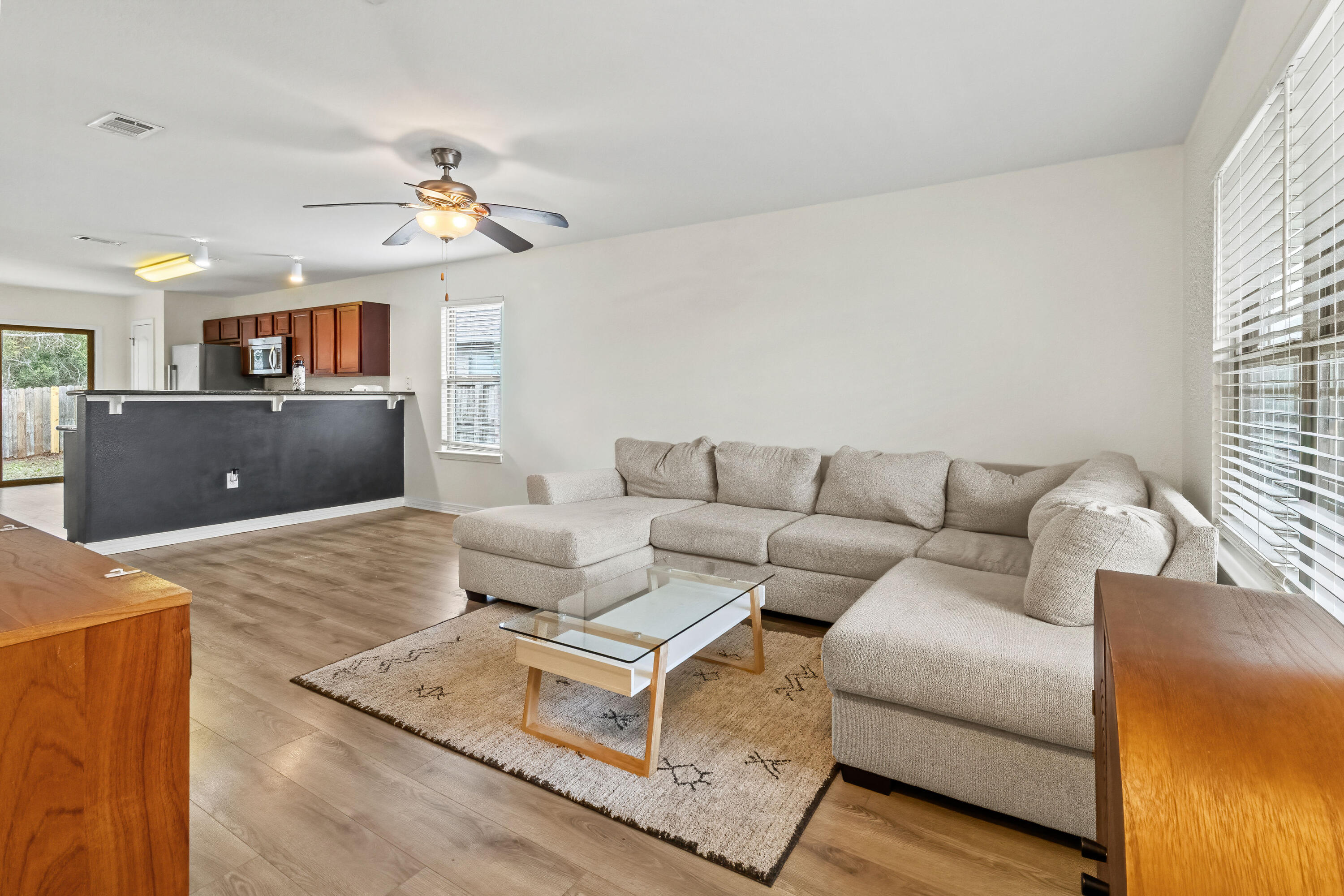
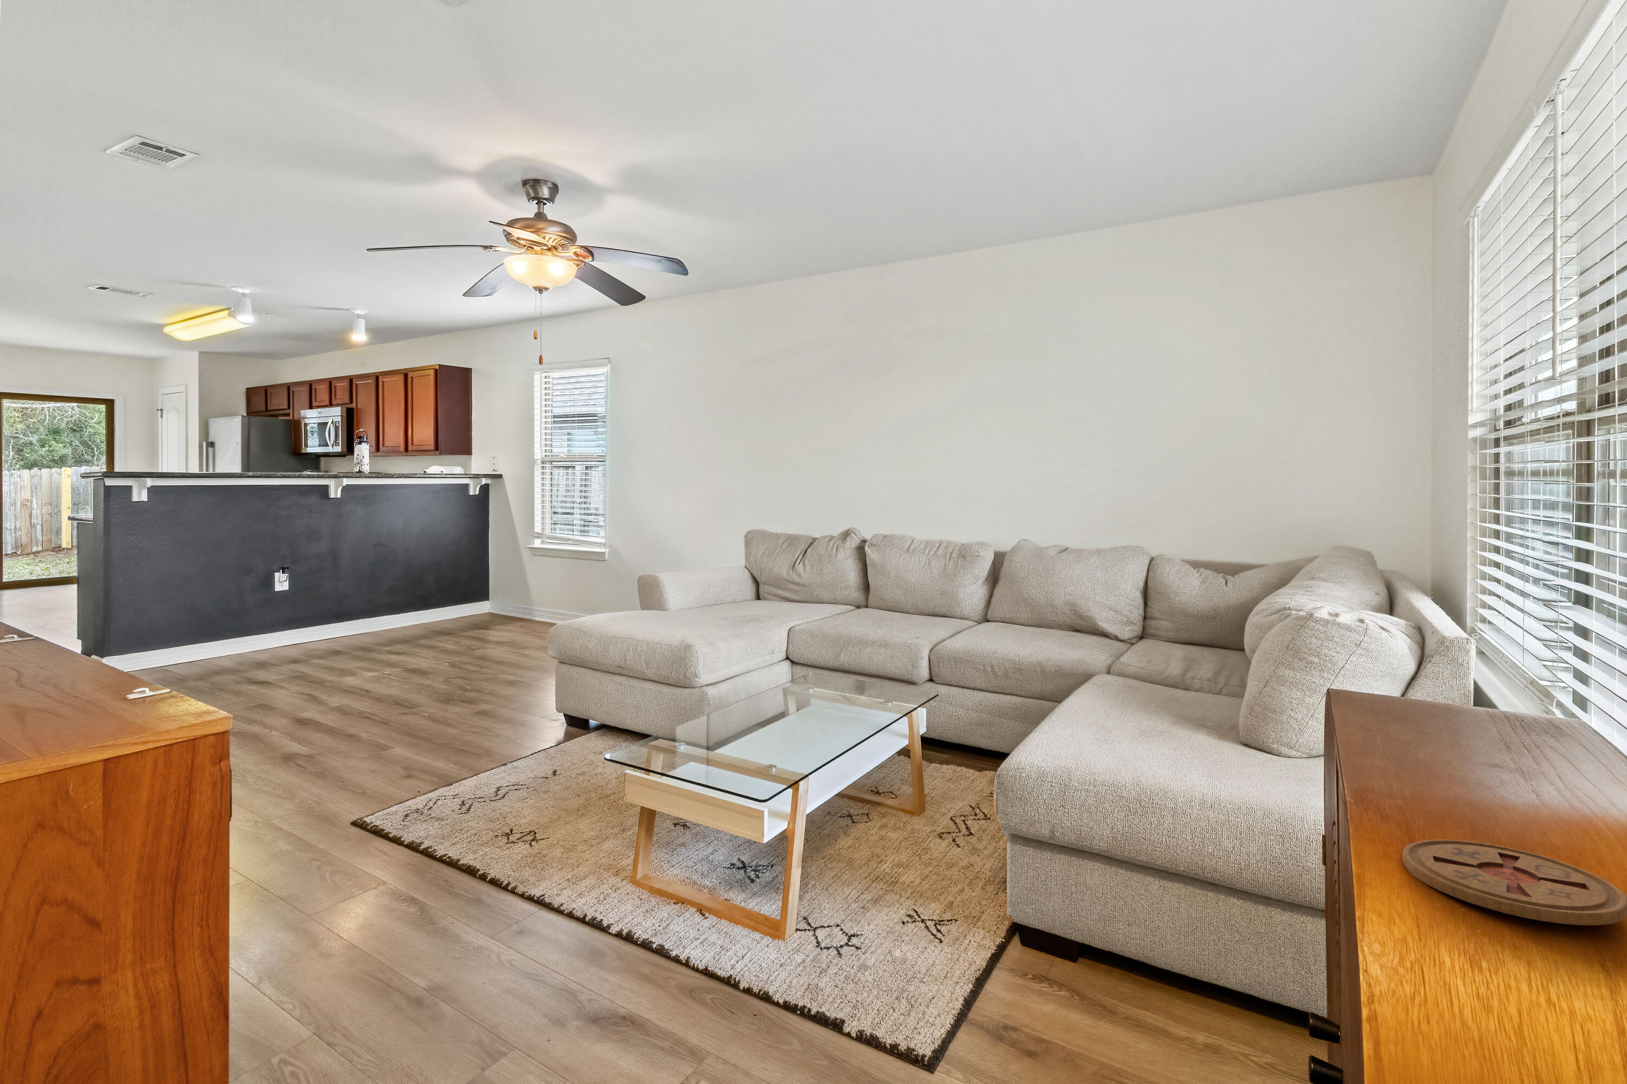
+ coaster [1402,840,1627,926]
